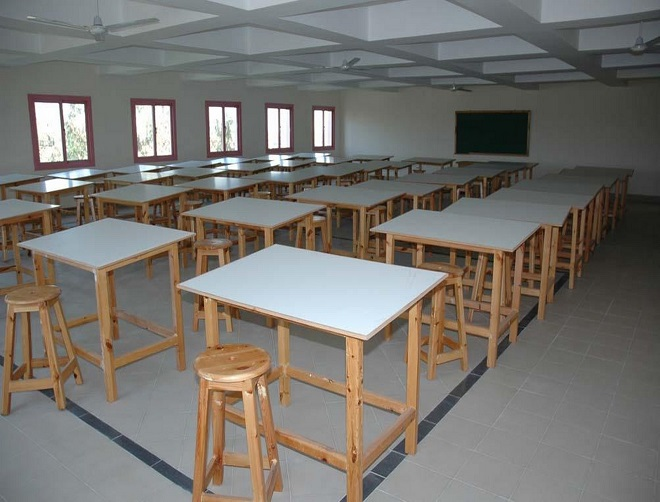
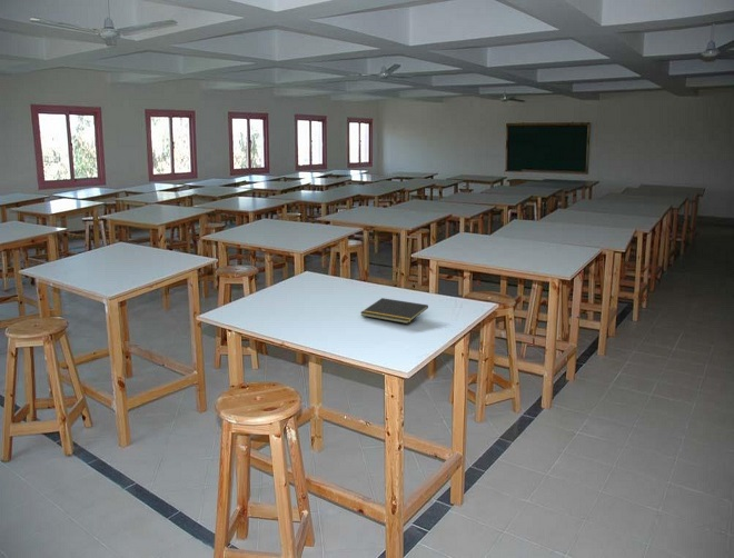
+ notepad [359,297,429,325]
